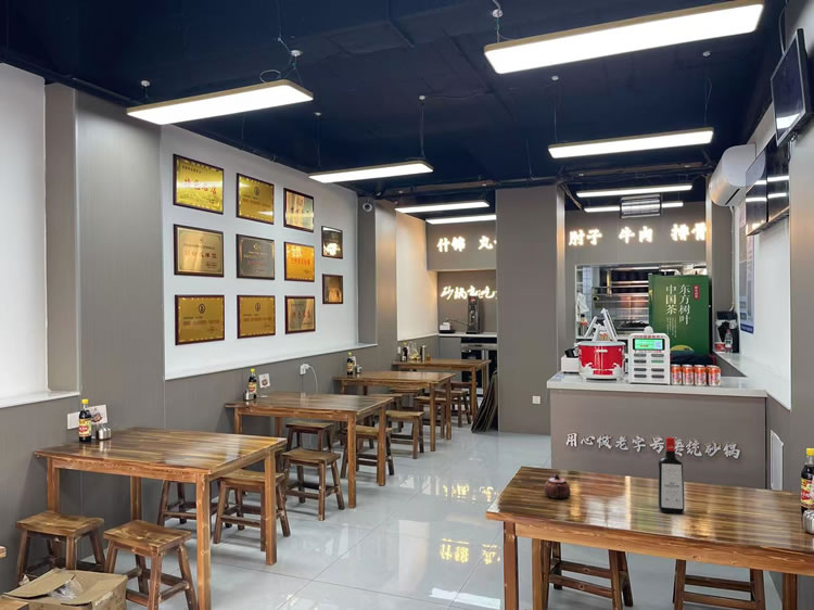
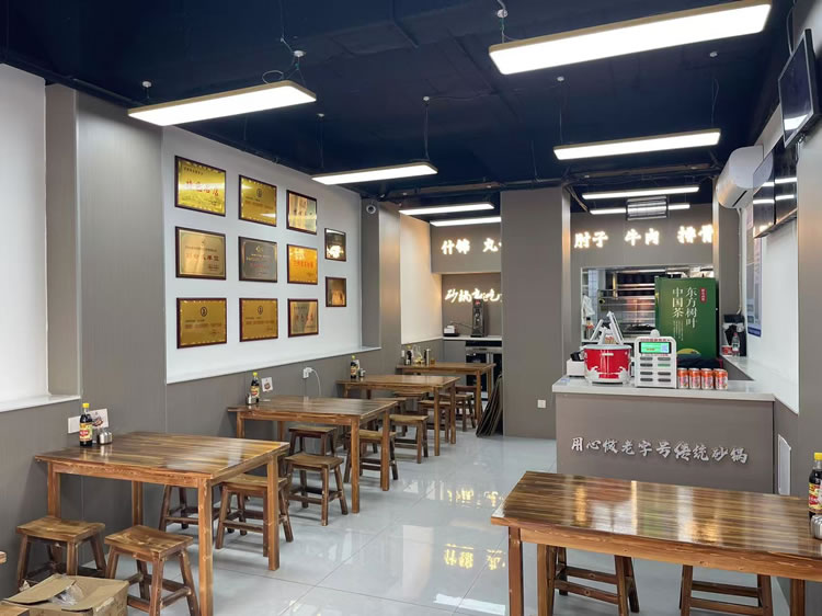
- teapot [544,473,571,500]
- liquor bottle [657,436,686,514]
